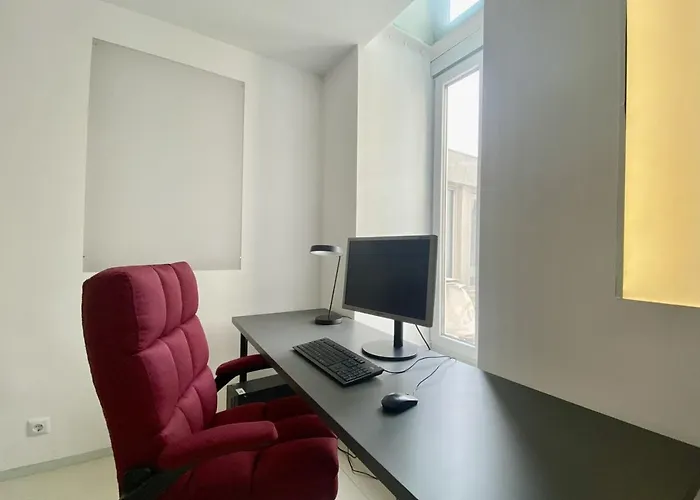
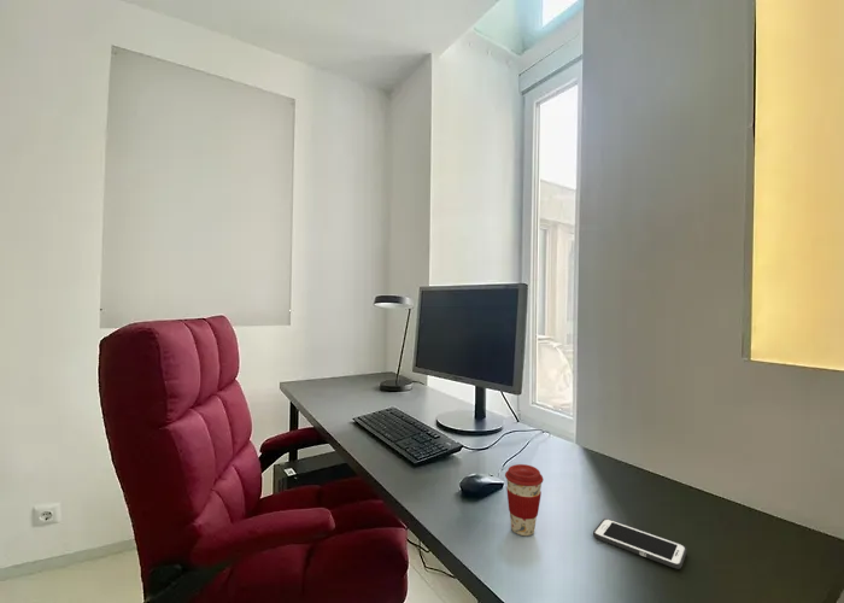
+ coffee cup [504,463,545,537]
+ cell phone [592,517,687,570]
